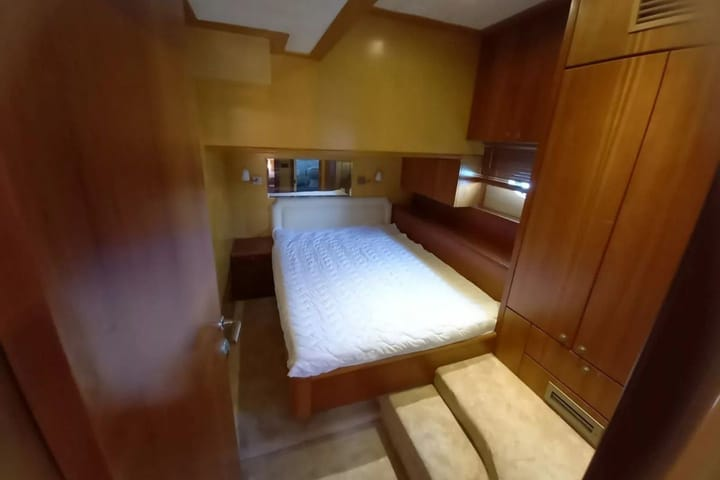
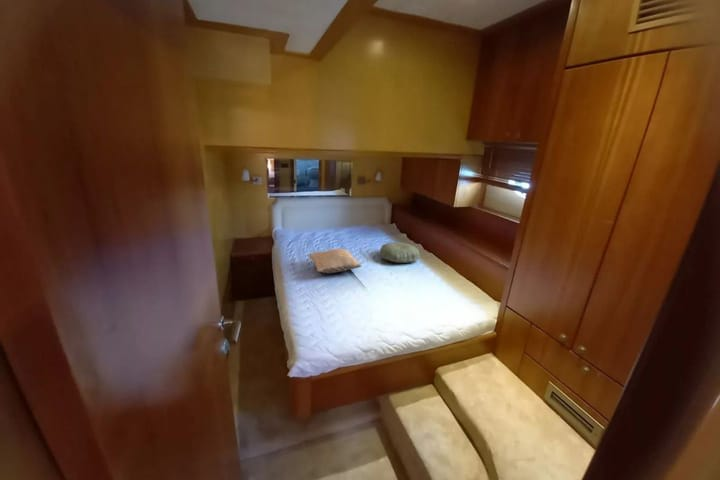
+ pillow [379,241,421,264]
+ pillow [306,248,362,274]
